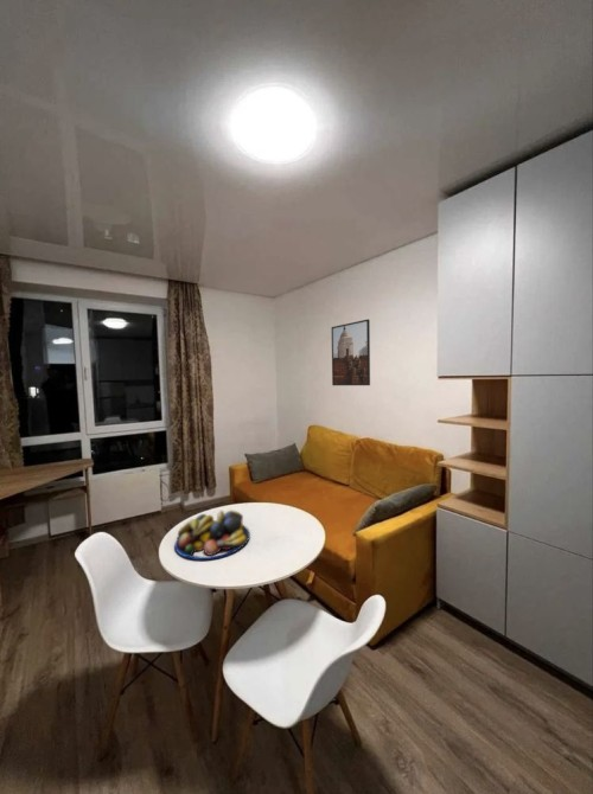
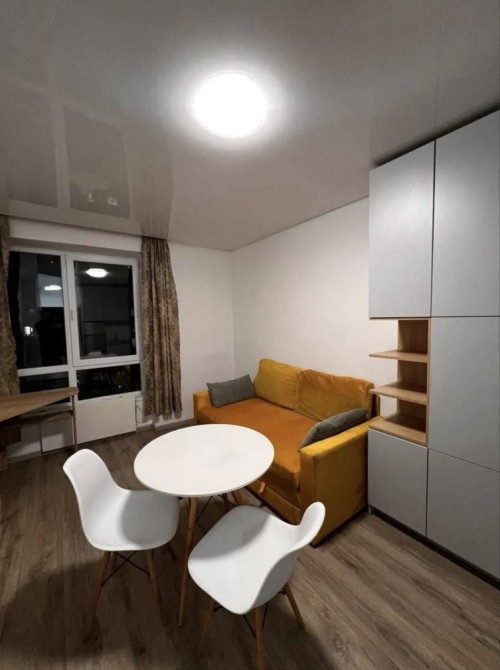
- fruit bowl [173,508,251,562]
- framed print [331,318,371,386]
